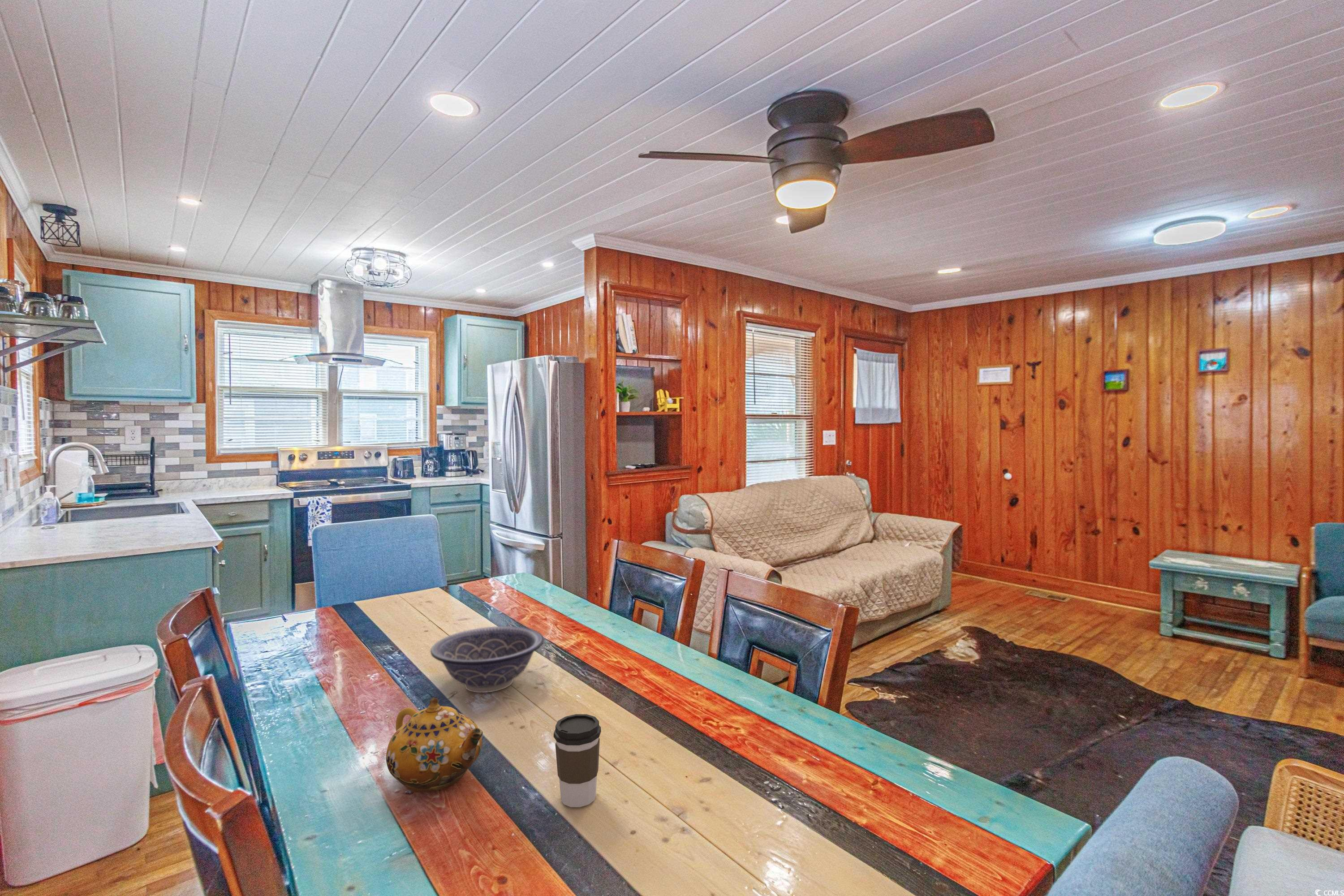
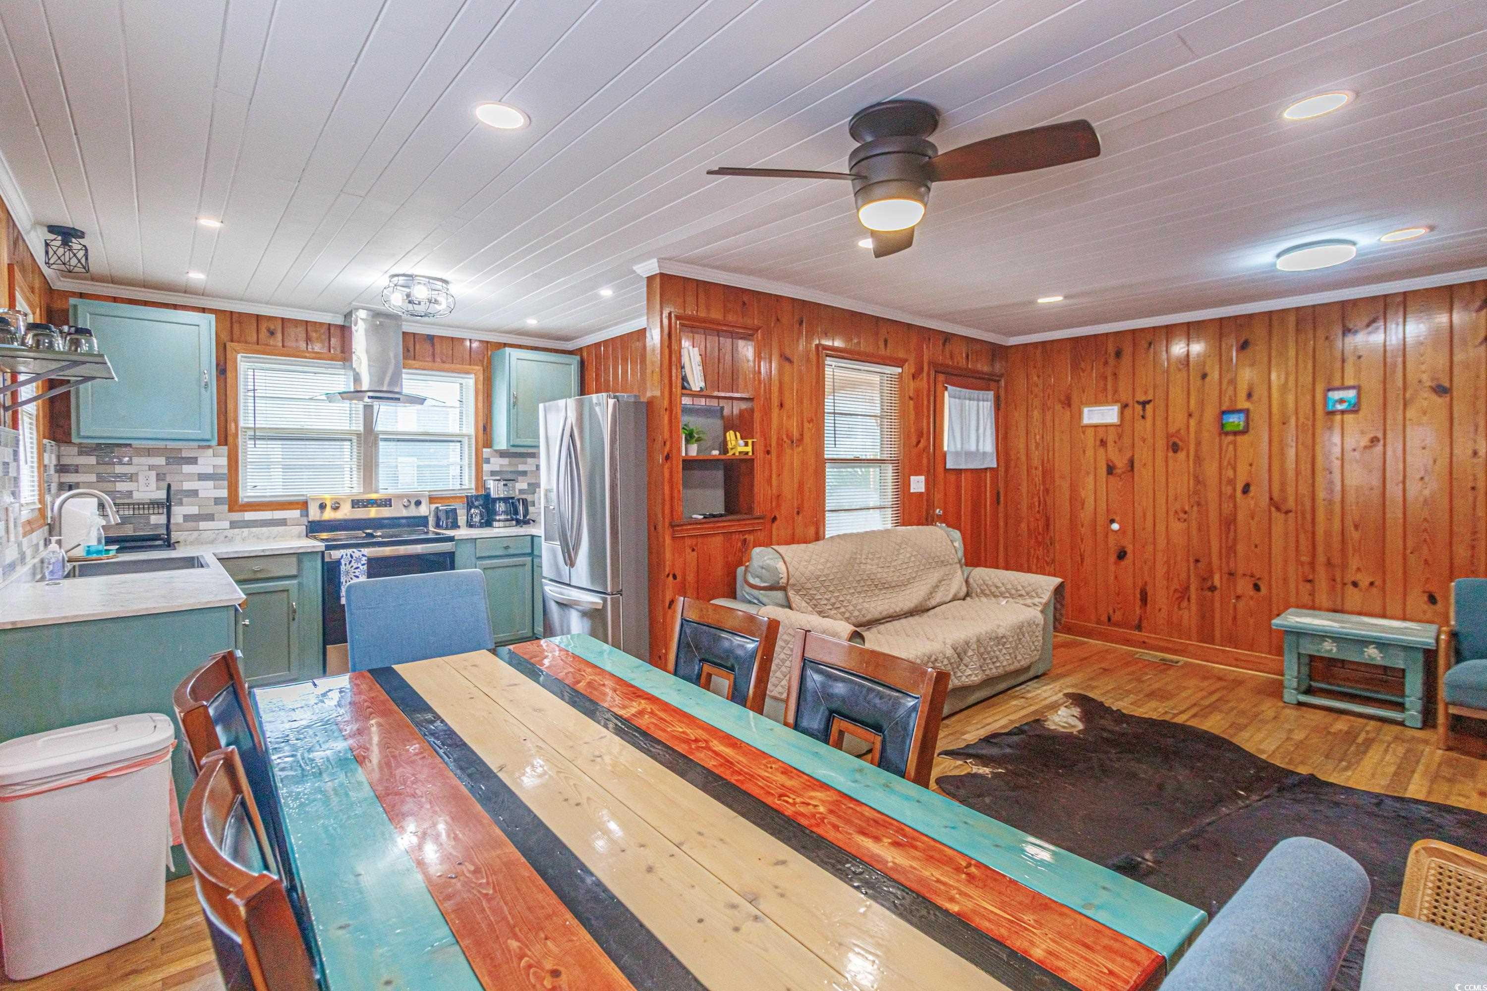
- coffee cup [553,714,602,808]
- teapot [385,697,483,793]
- decorative bowl [430,626,544,693]
